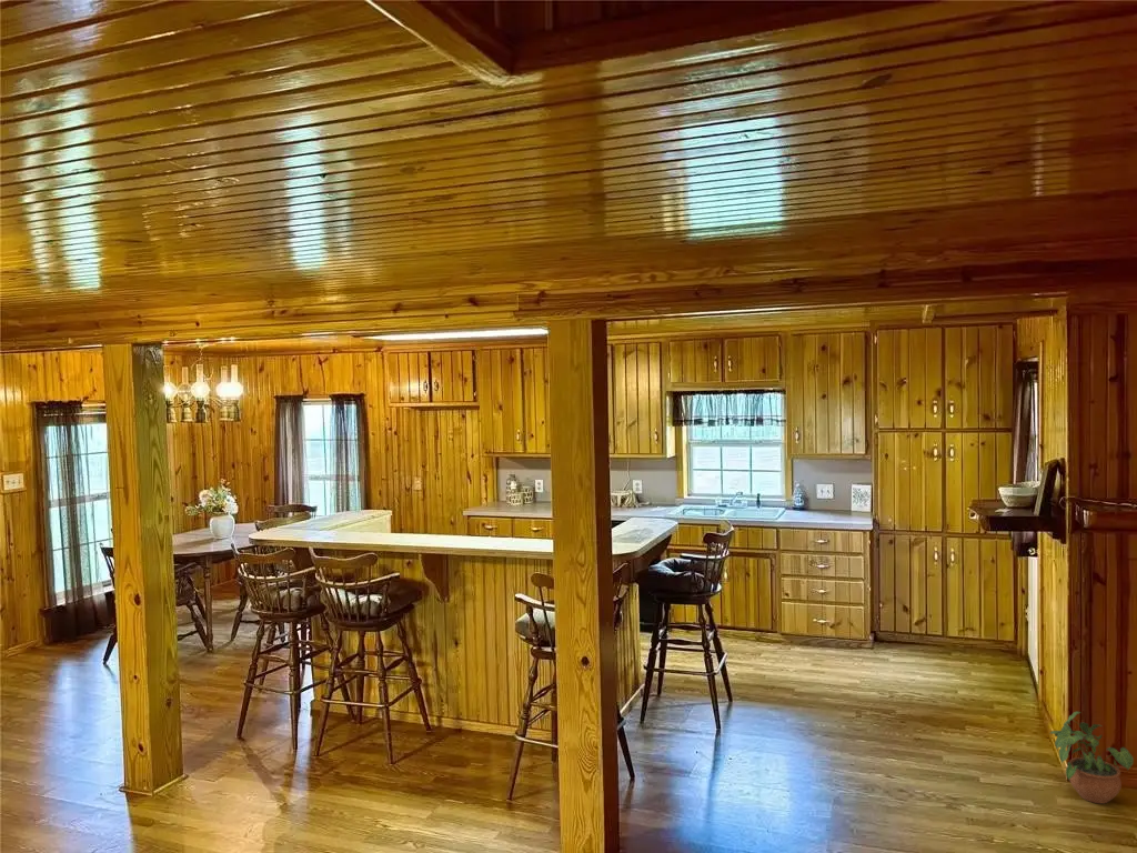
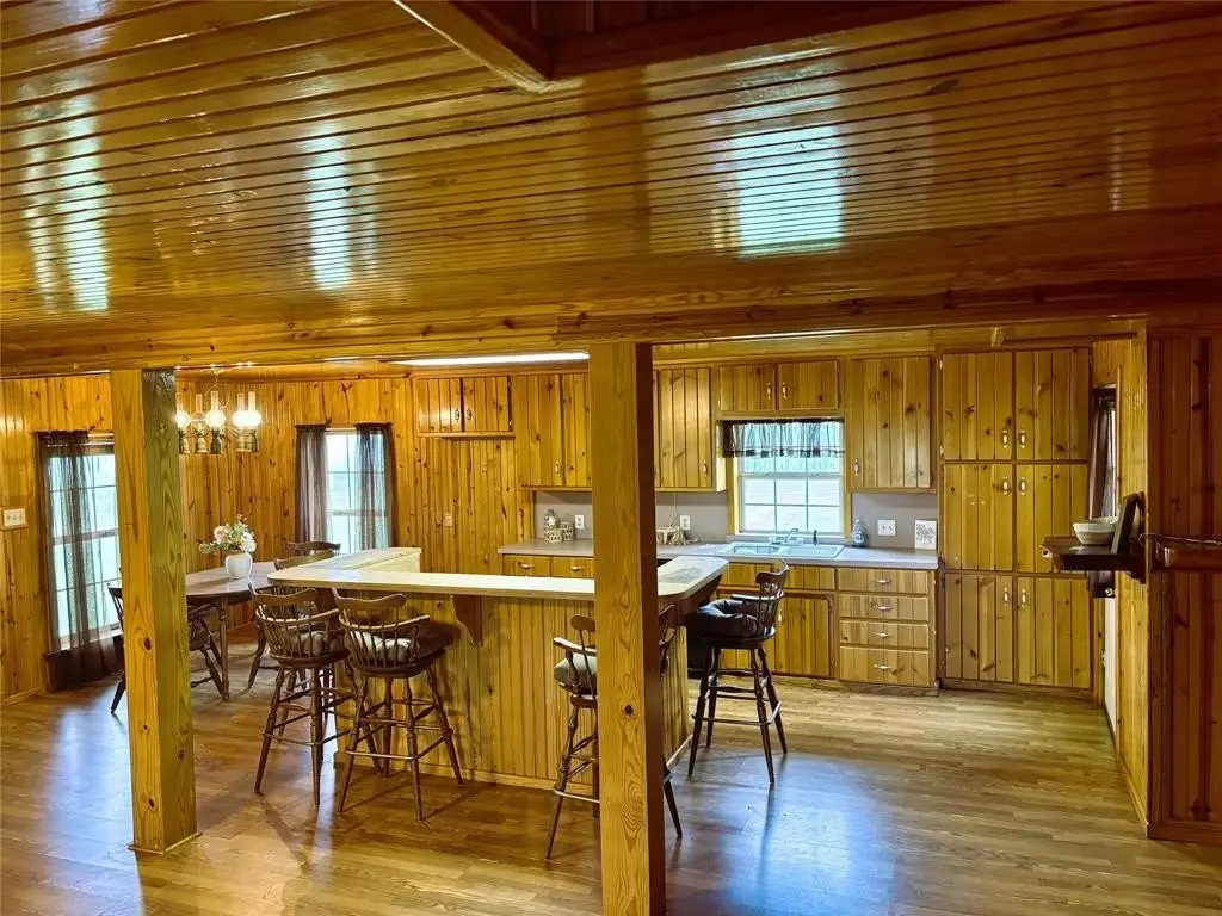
- potted plant [1048,711,1135,804]
